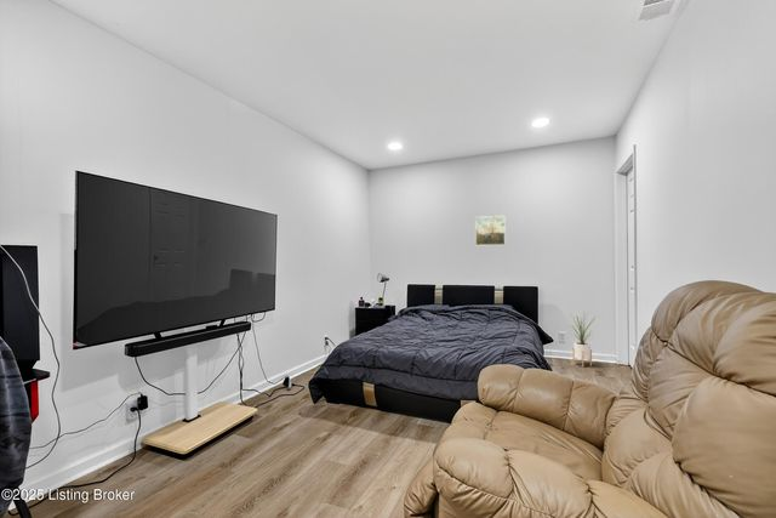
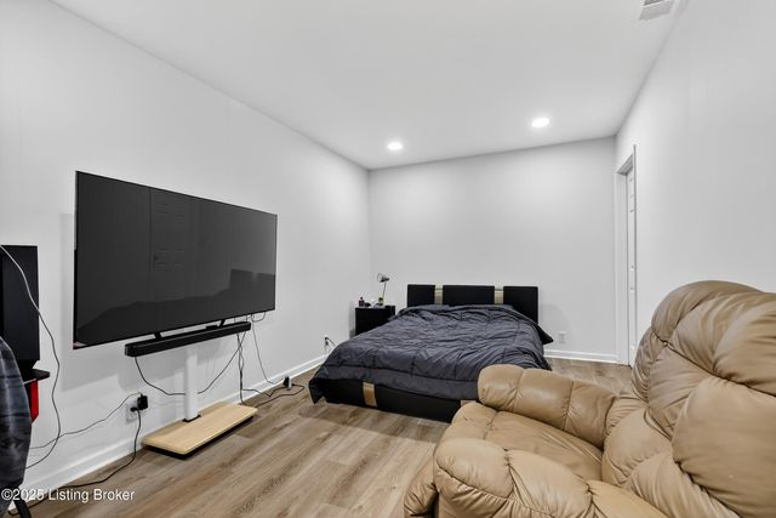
- house plant [569,309,599,369]
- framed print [474,215,507,246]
